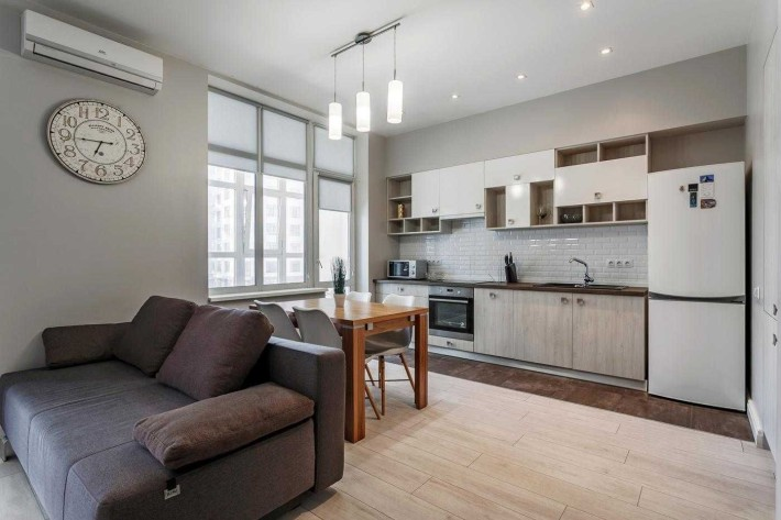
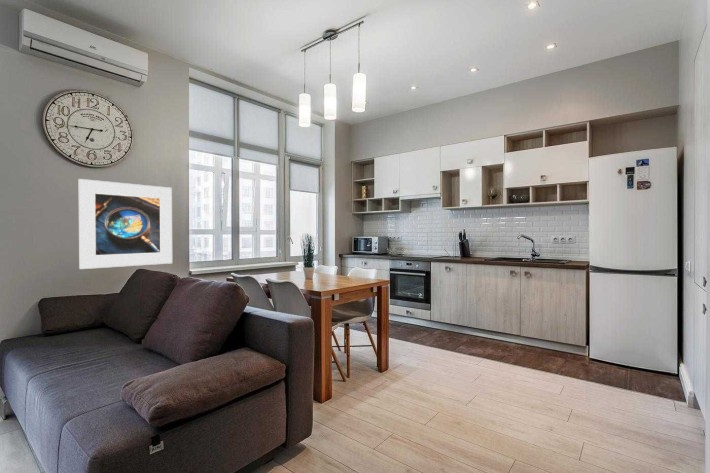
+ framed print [78,178,173,270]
